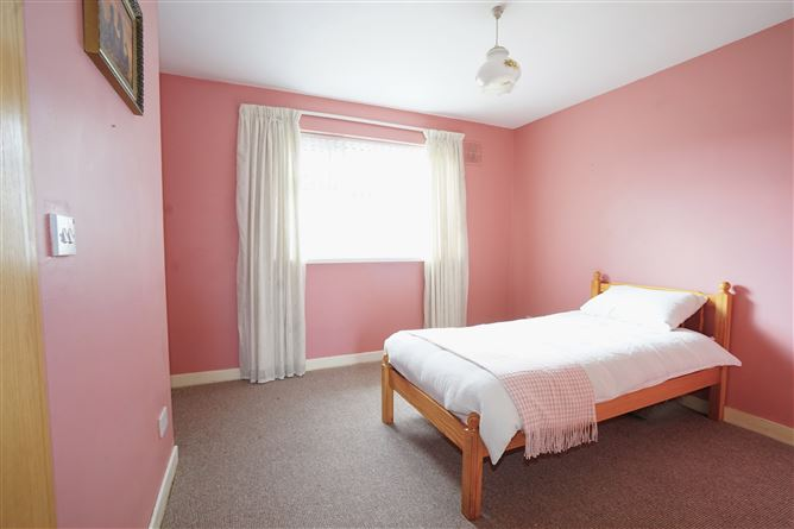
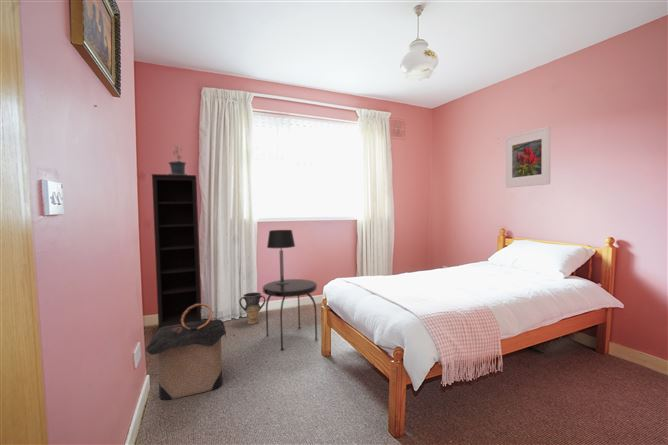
+ side table [262,278,318,351]
+ laundry hamper [145,303,227,401]
+ bookcase [151,173,203,330]
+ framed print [505,125,552,189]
+ potted plant [165,142,188,175]
+ vase [238,291,267,325]
+ table lamp [266,229,296,285]
